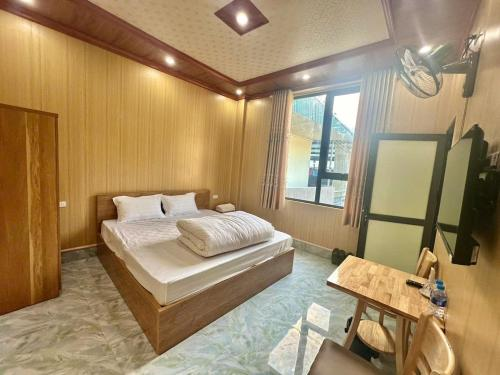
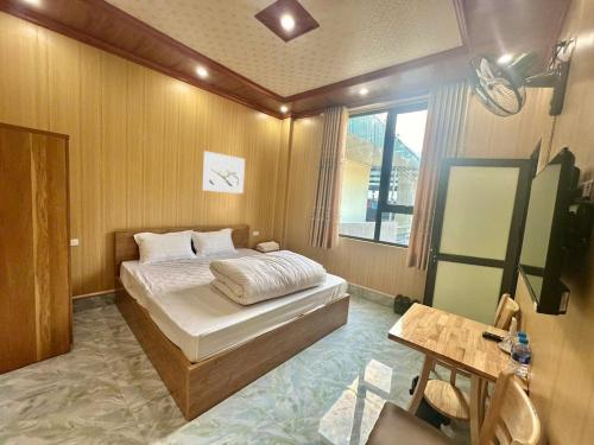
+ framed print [201,150,246,195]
